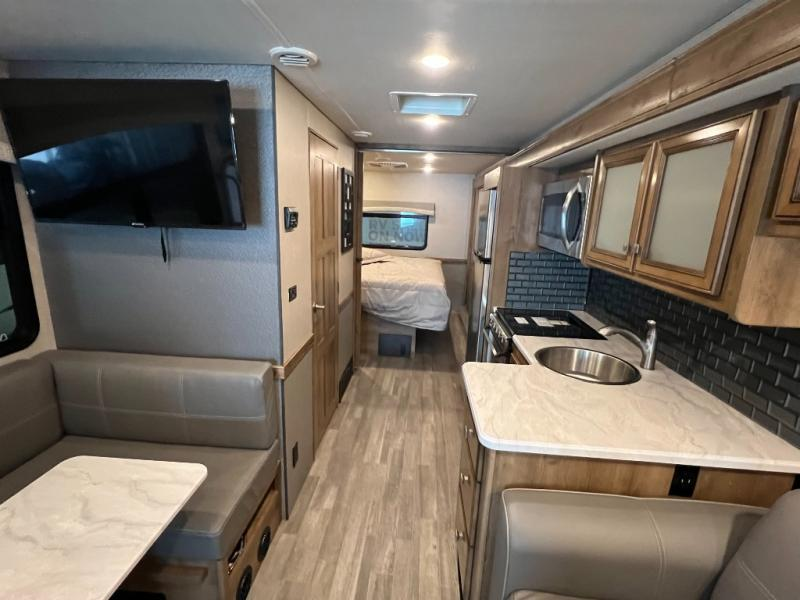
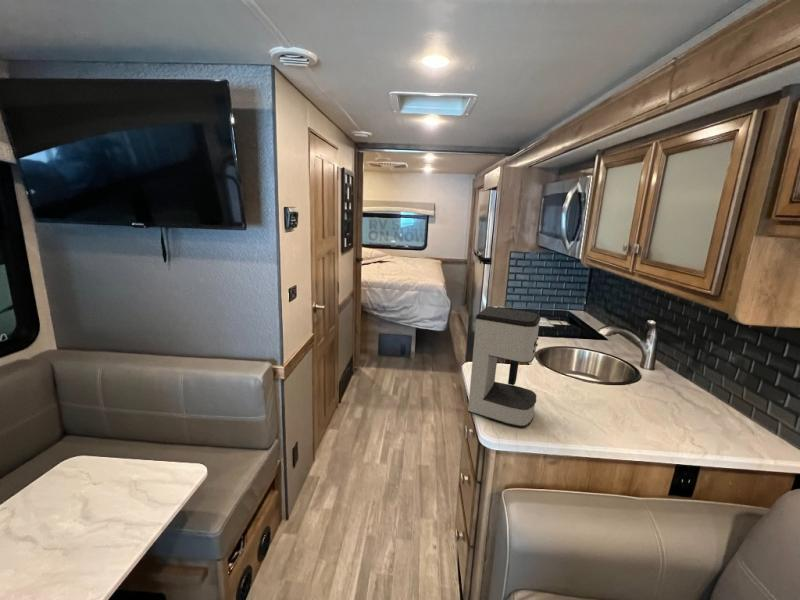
+ coffee maker [467,305,542,428]
